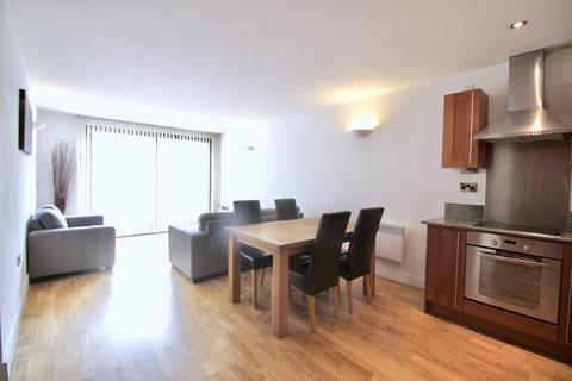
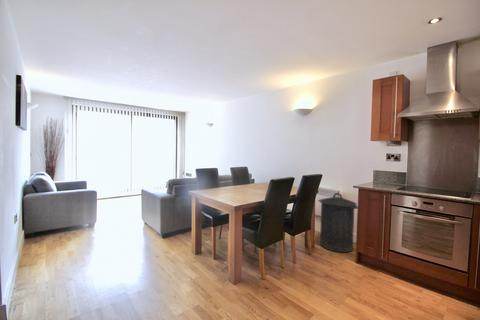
+ trash can [317,192,359,253]
